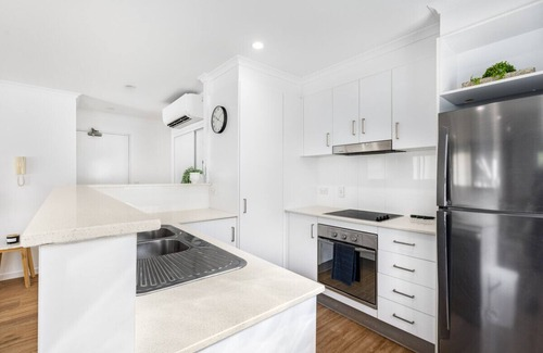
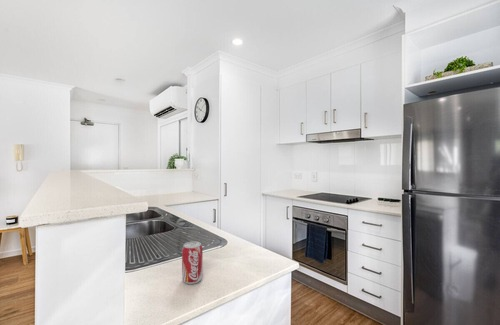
+ beverage can [181,240,204,285]
